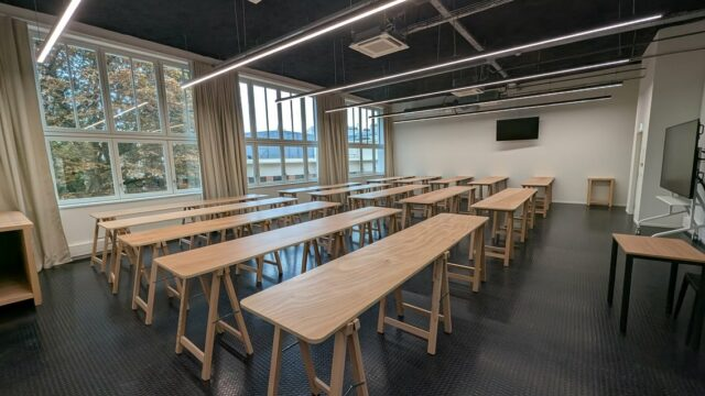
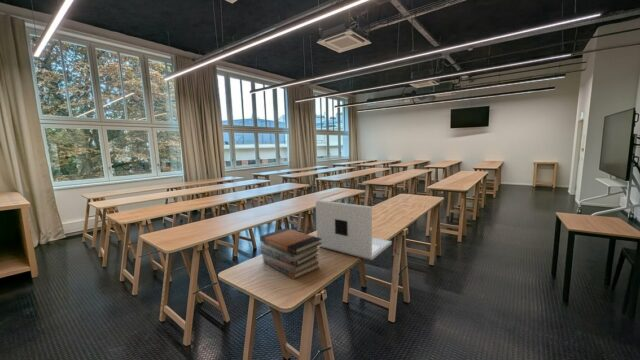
+ laptop [315,199,393,261]
+ book stack [259,227,322,280]
